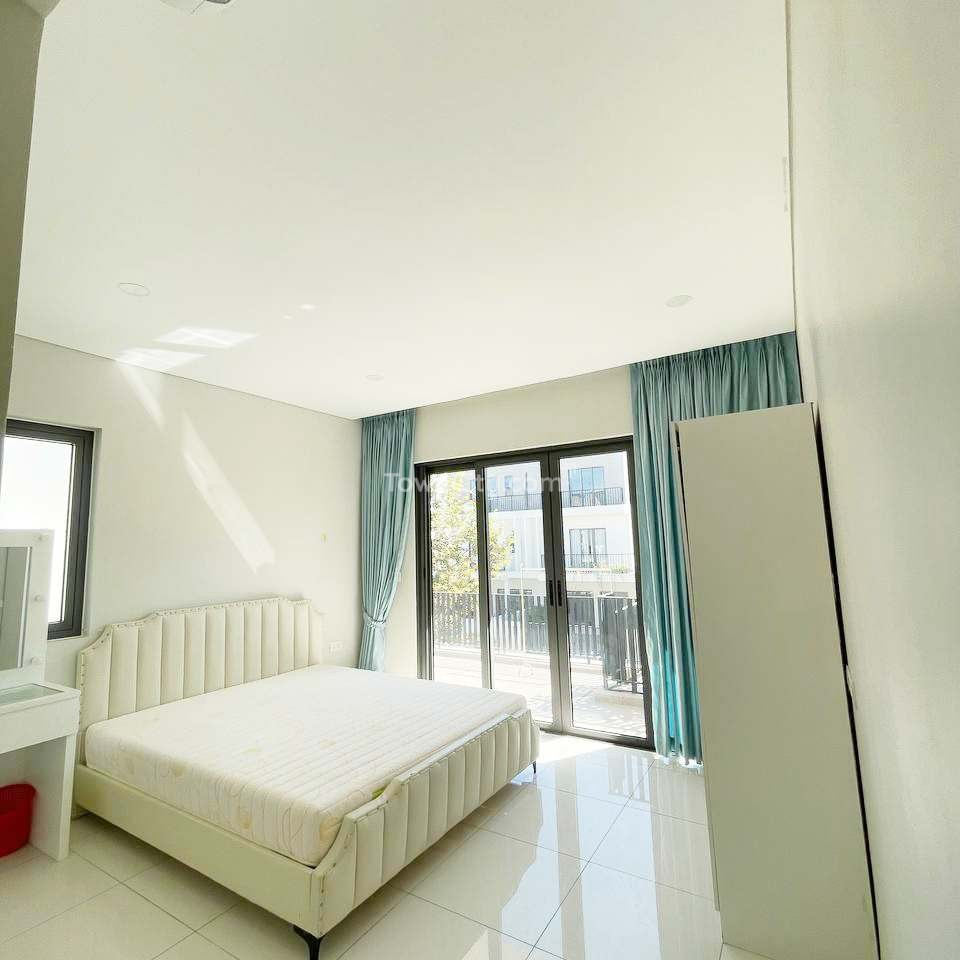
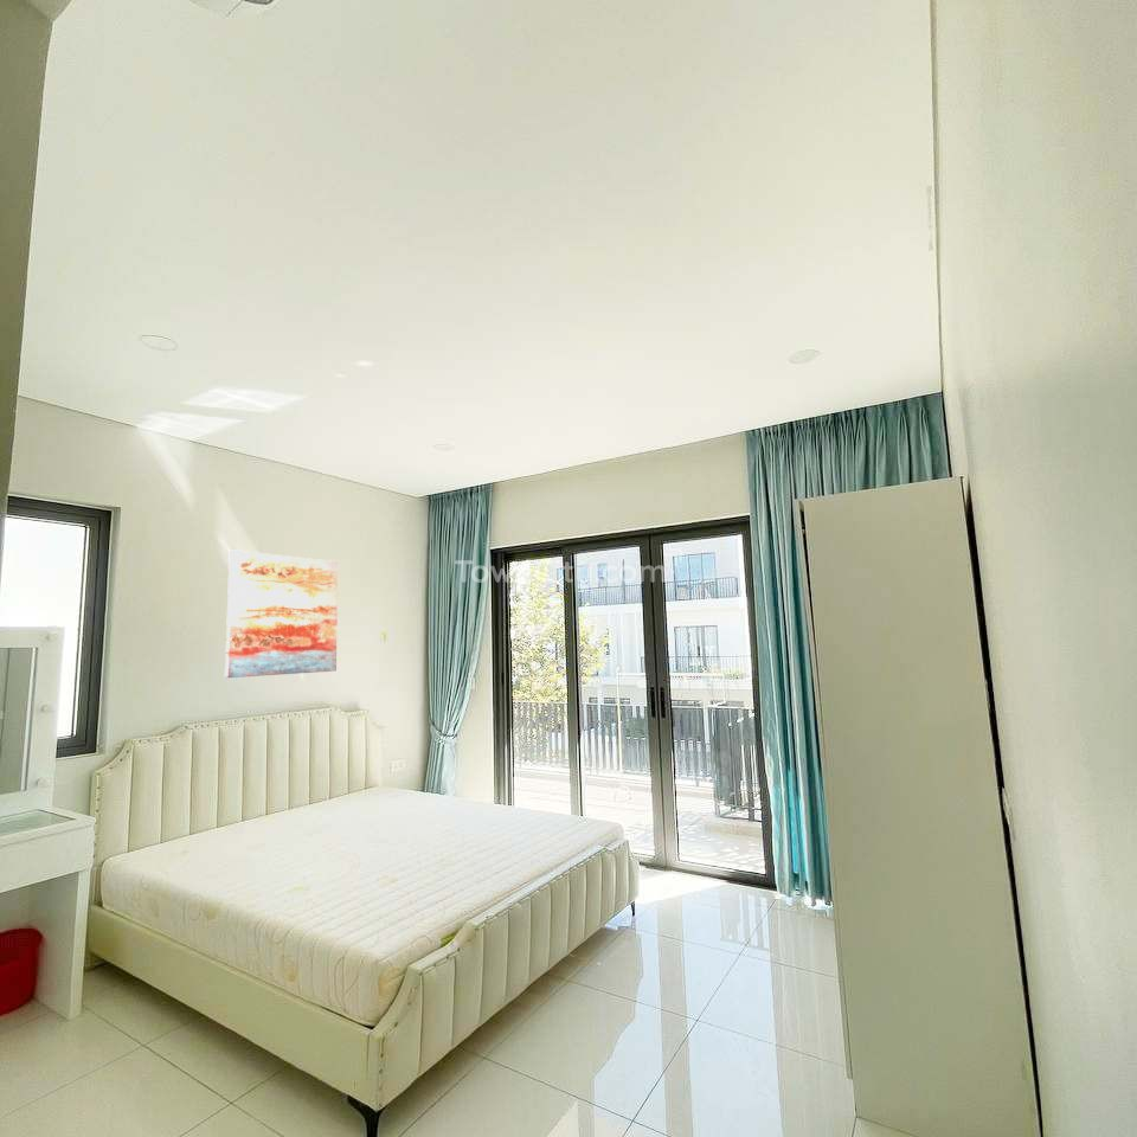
+ wall art [224,550,339,679]
